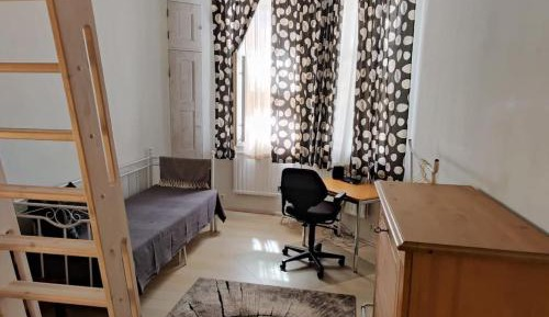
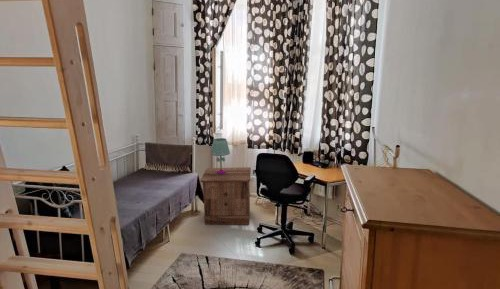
+ table lamp [210,137,231,174]
+ nightstand [200,166,252,226]
